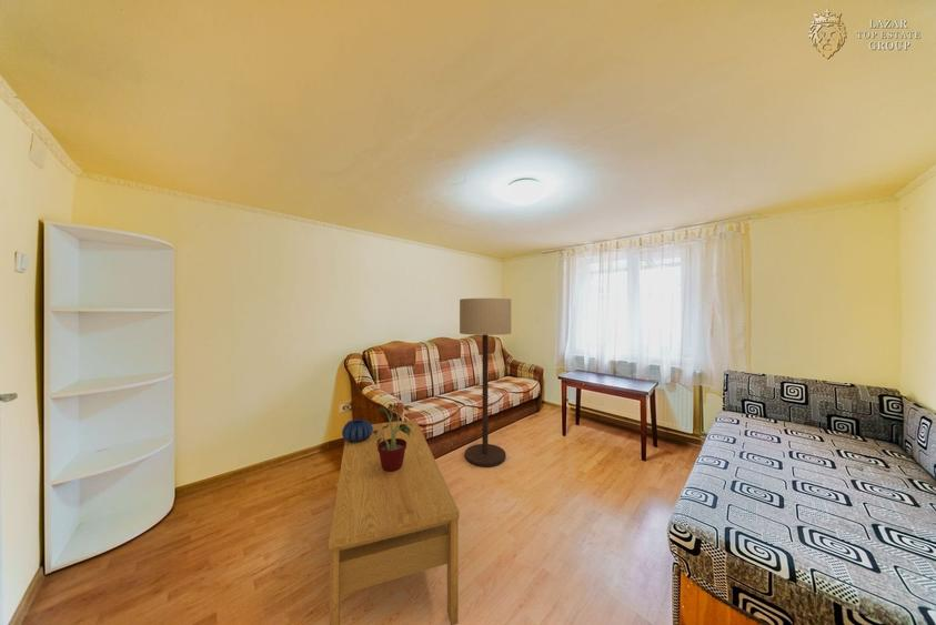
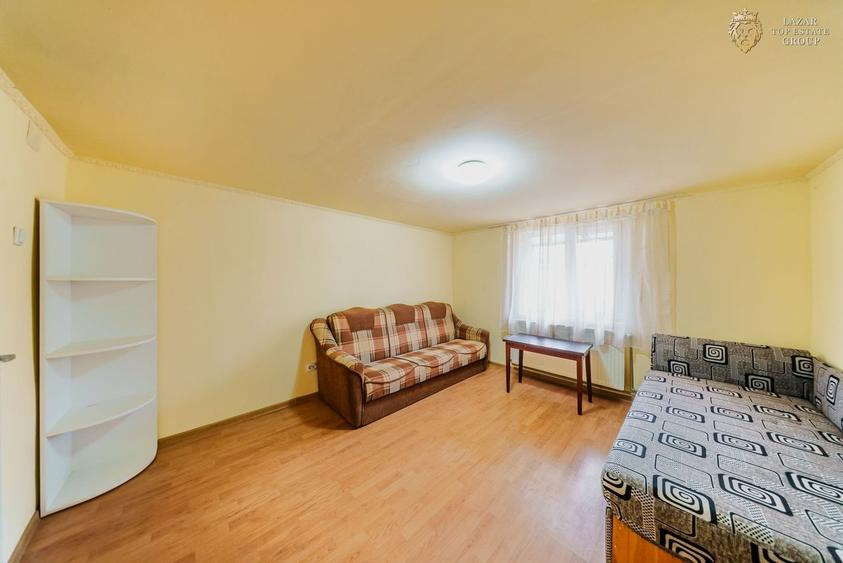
- potted plant [373,403,413,472]
- floor lamp [459,298,512,467]
- coffee table [328,419,460,625]
- decorative bowl [341,419,373,443]
